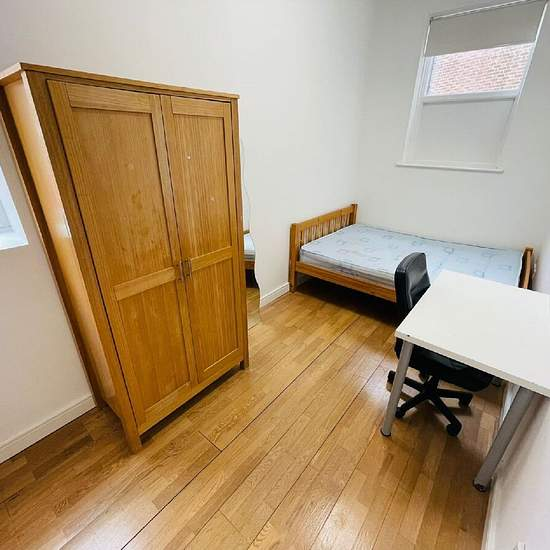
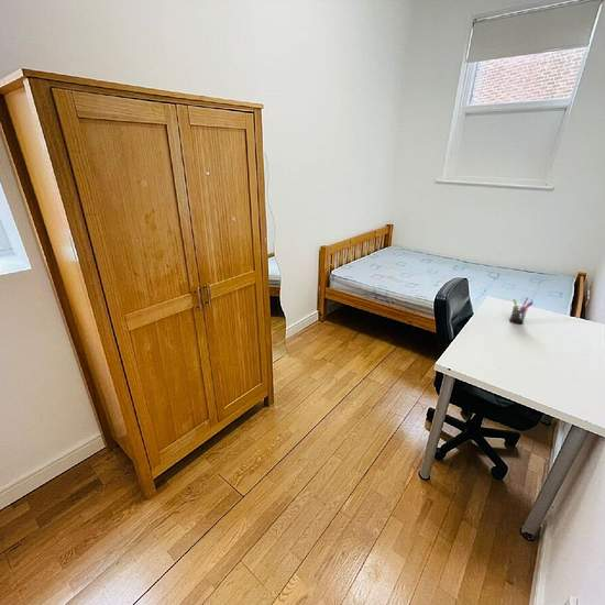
+ pen holder [508,297,534,324]
